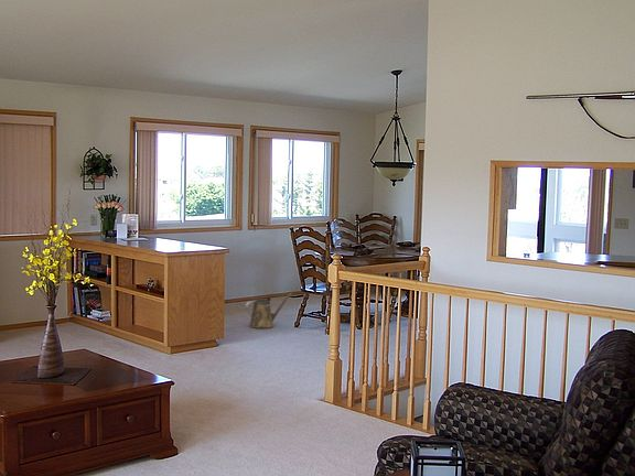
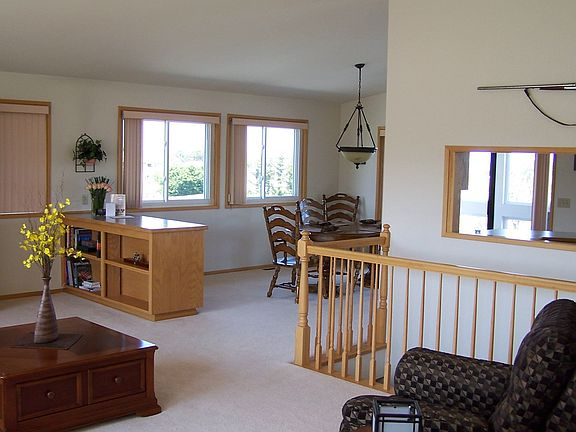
- watering can [244,292,293,329]
